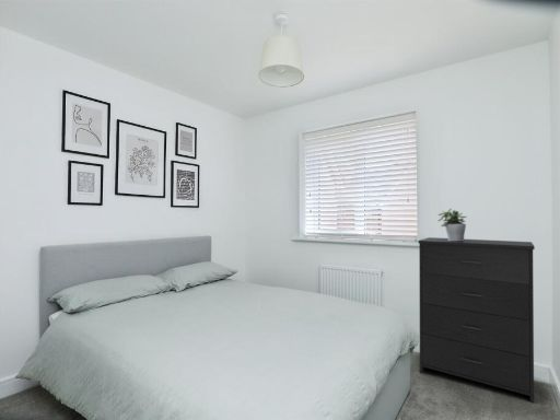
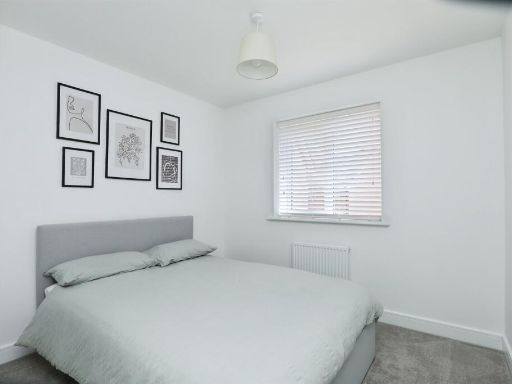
- dresser [417,236,536,405]
- potted plant [438,208,467,241]
